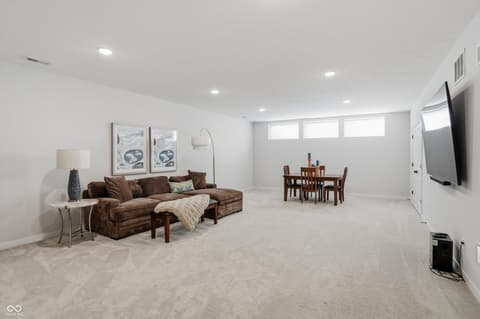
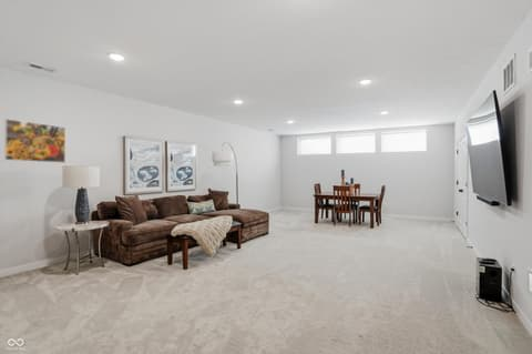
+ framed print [3,118,66,164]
